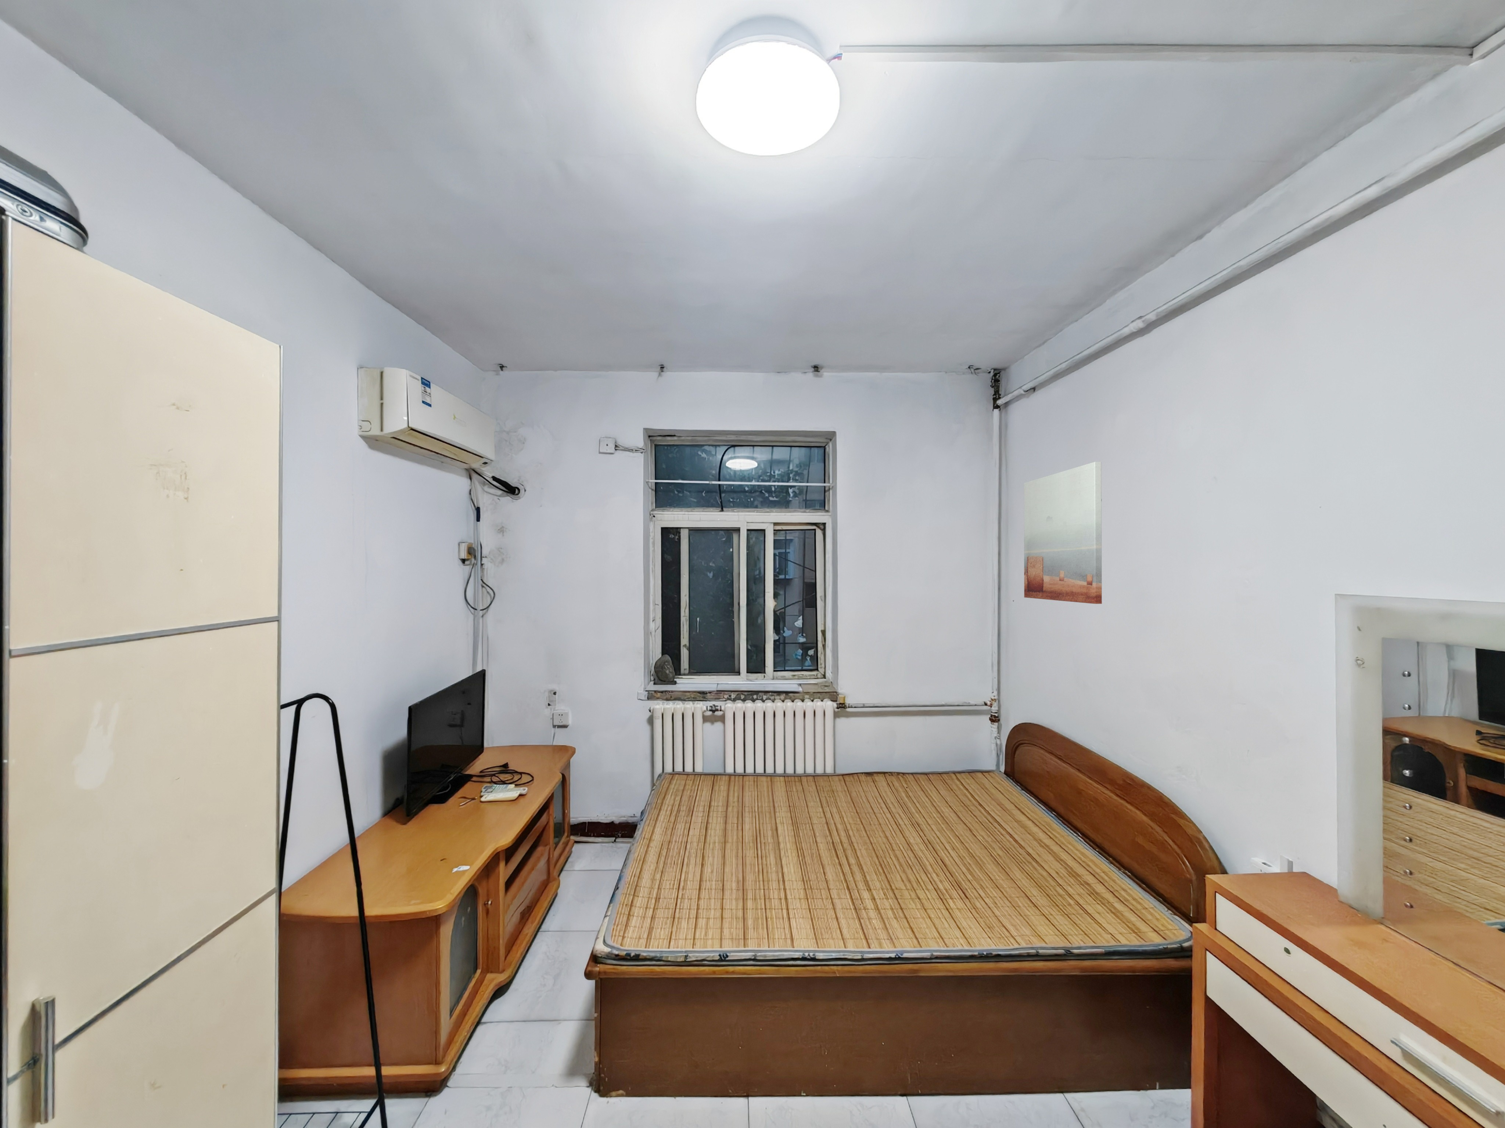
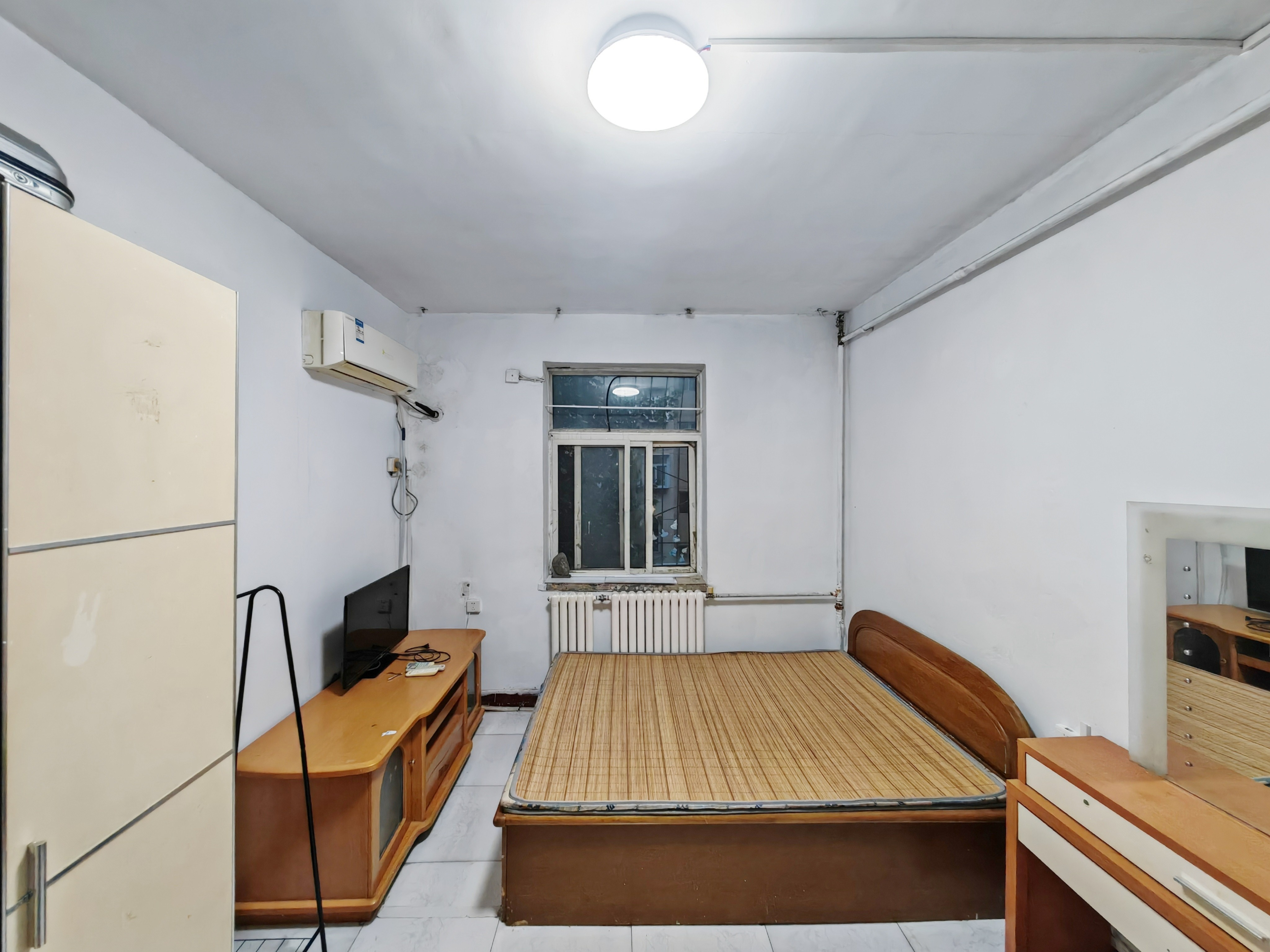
- wall art [1024,461,1102,604]
